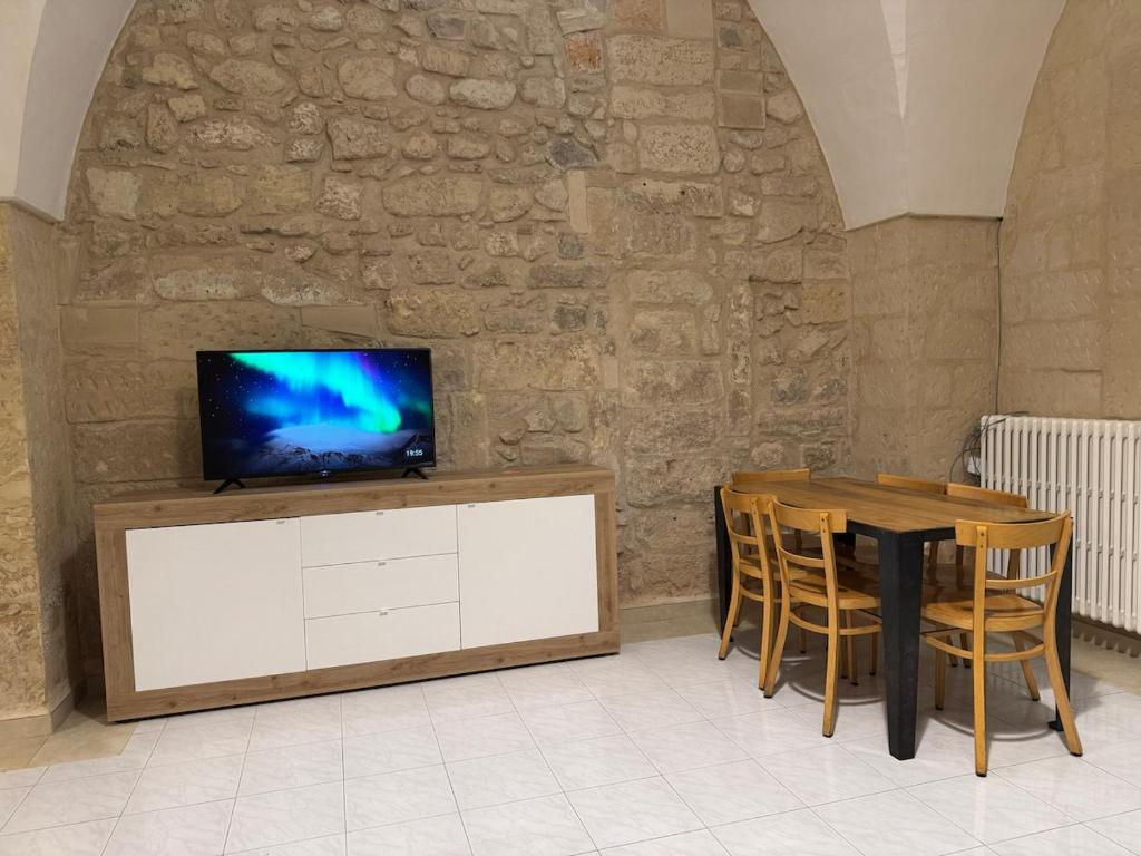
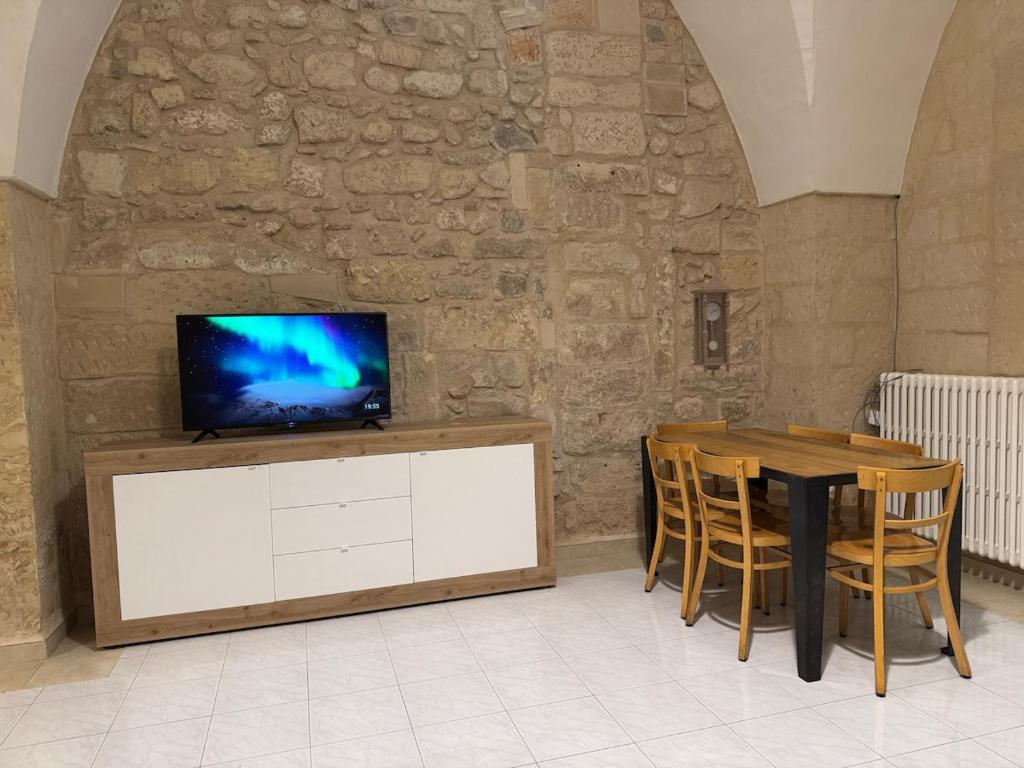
+ pendulum clock [689,272,735,378]
